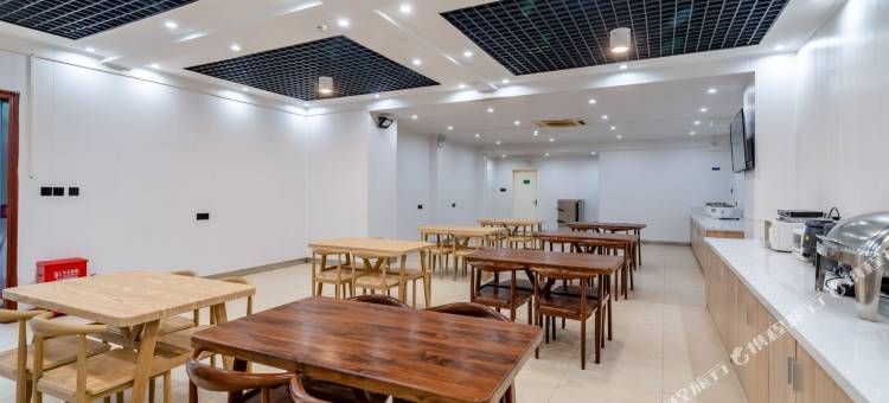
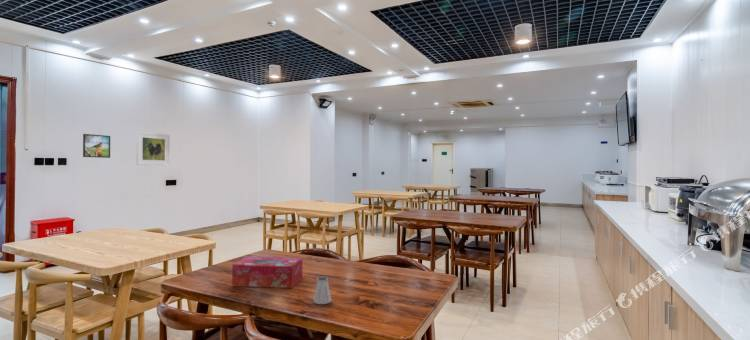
+ tissue box [231,256,303,289]
+ saltshaker [313,275,332,305]
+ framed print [136,131,171,166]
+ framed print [82,133,111,159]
